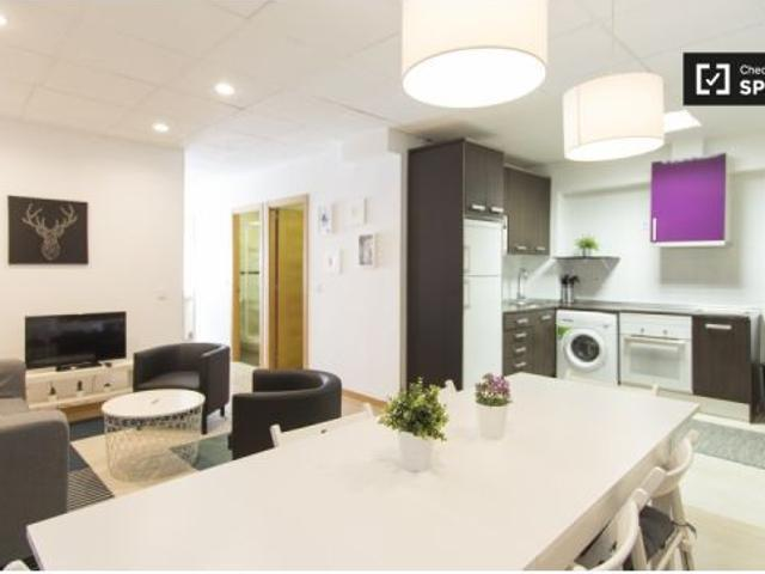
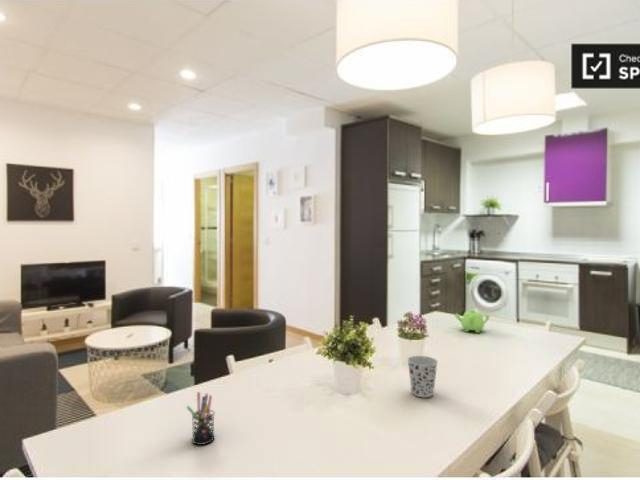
+ pen holder [186,391,216,446]
+ cup [406,355,439,398]
+ teapot [453,309,490,334]
